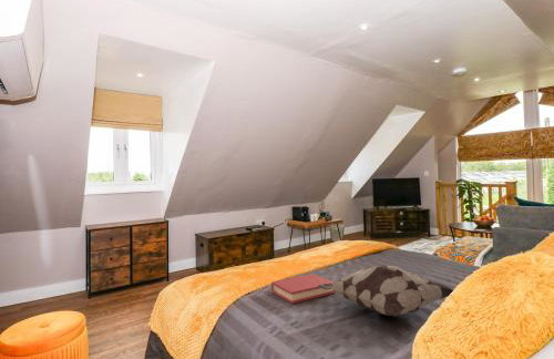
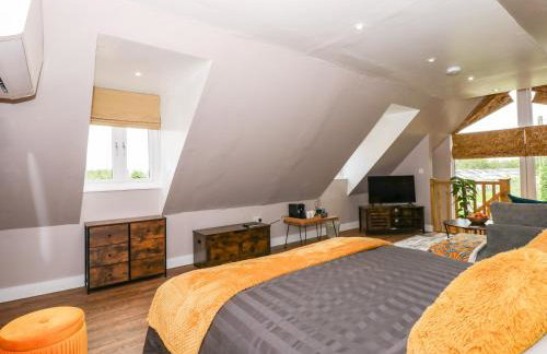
- decorative pillow [318,265,454,318]
- hardback book [270,273,337,305]
